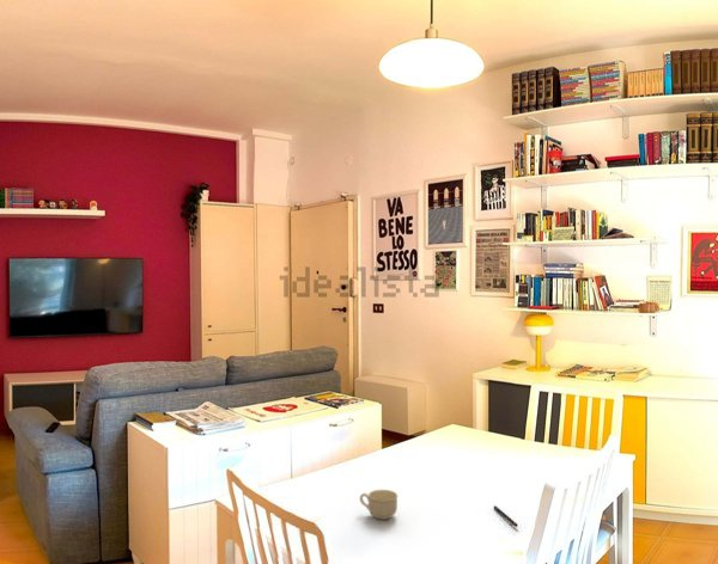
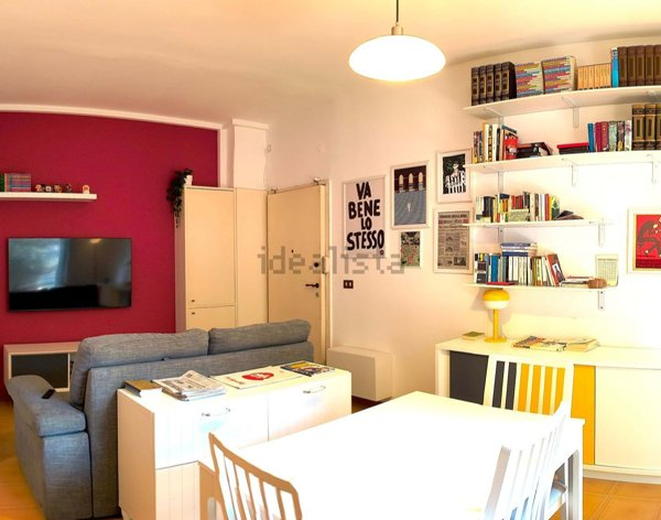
- cup [359,489,398,521]
- pen [493,504,519,528]
